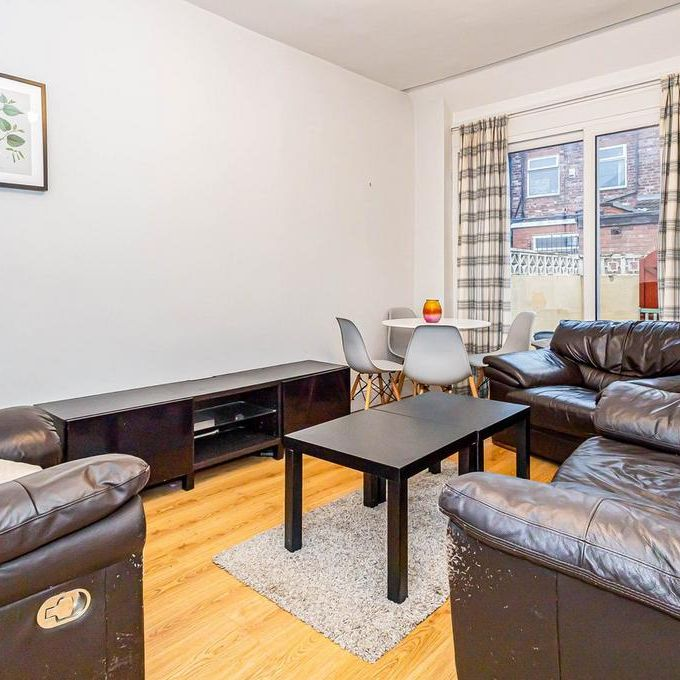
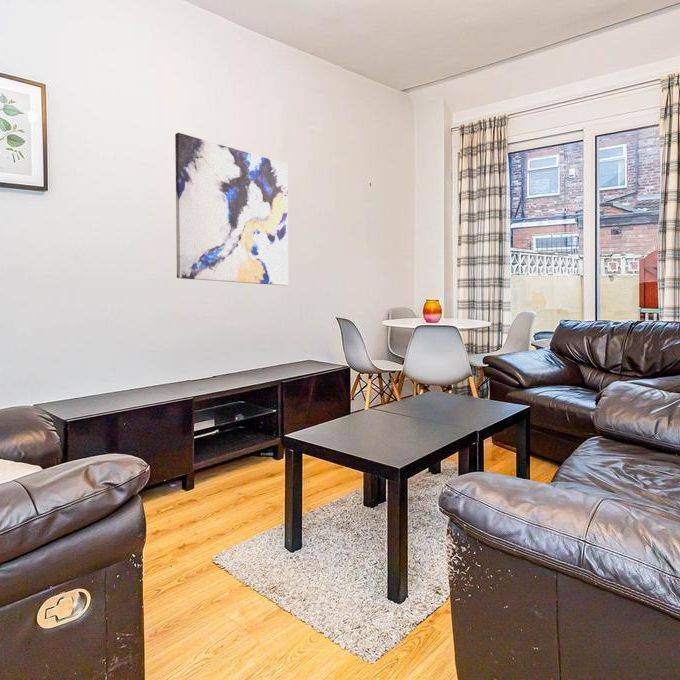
+ wall art [174,132,289,286]
